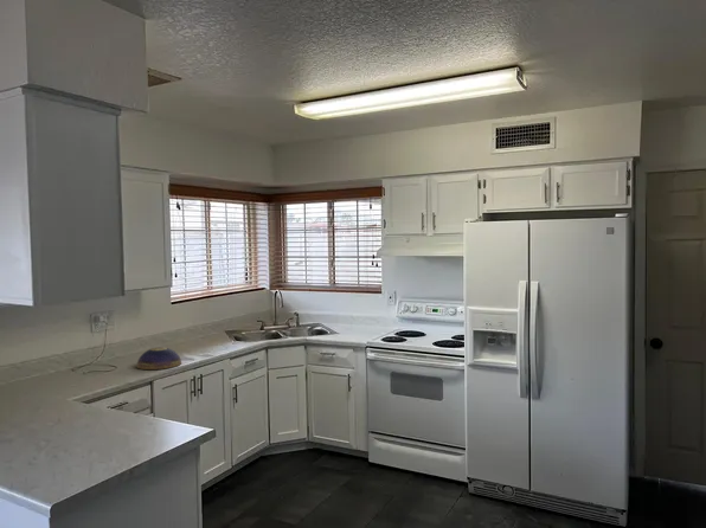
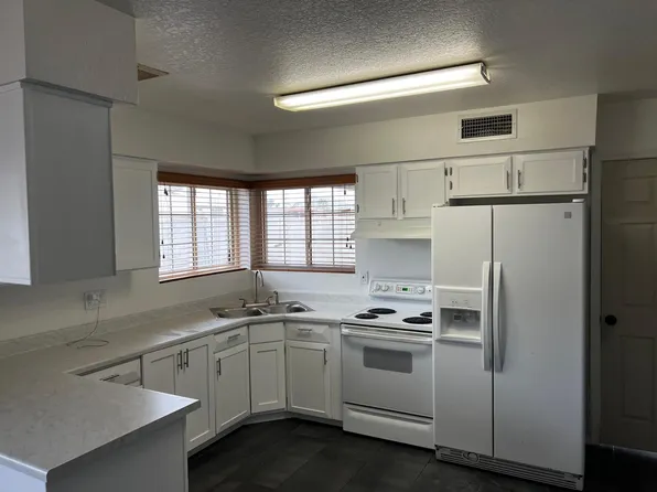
- decorative bowl [135,346,182,371]
